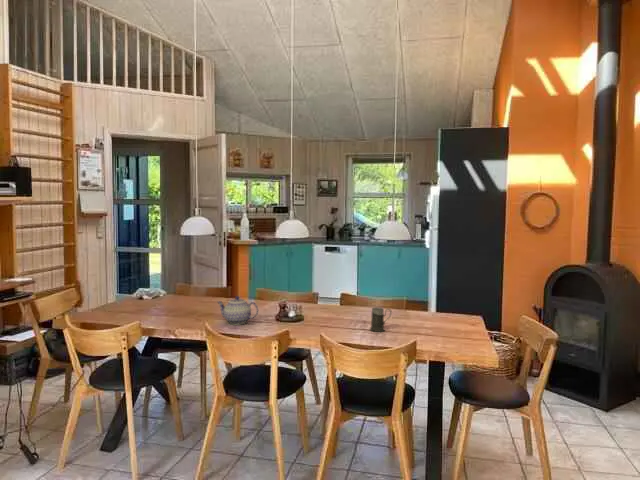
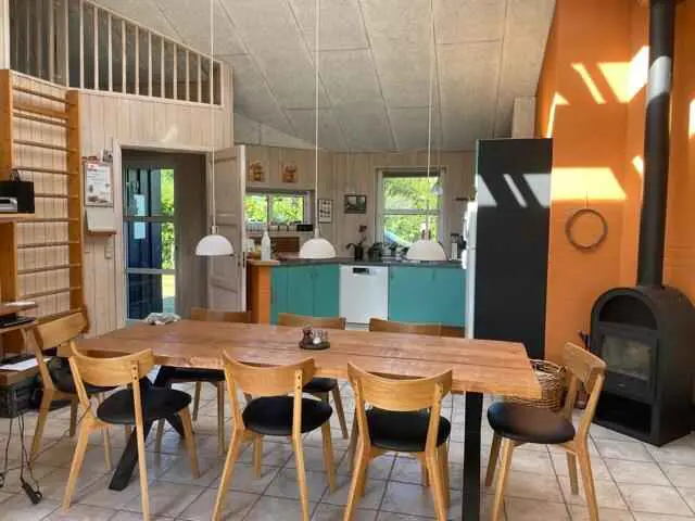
- teapot [216,295,259,325]
- mug [369,306,393,333]
